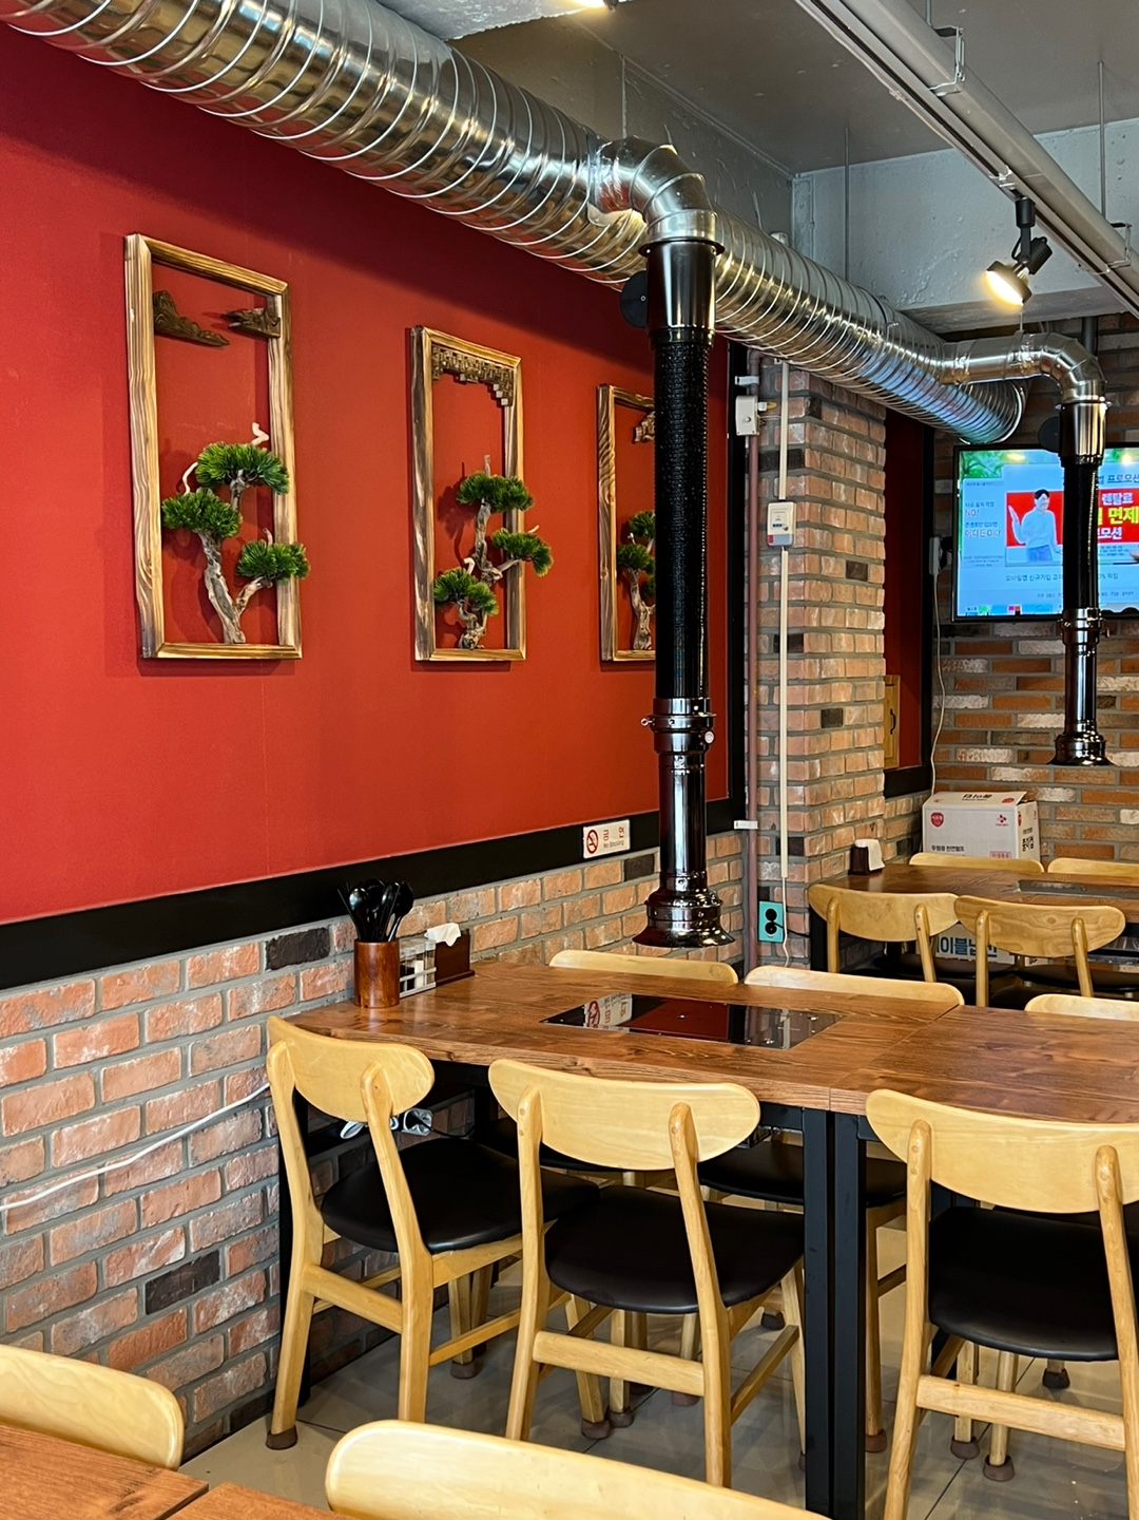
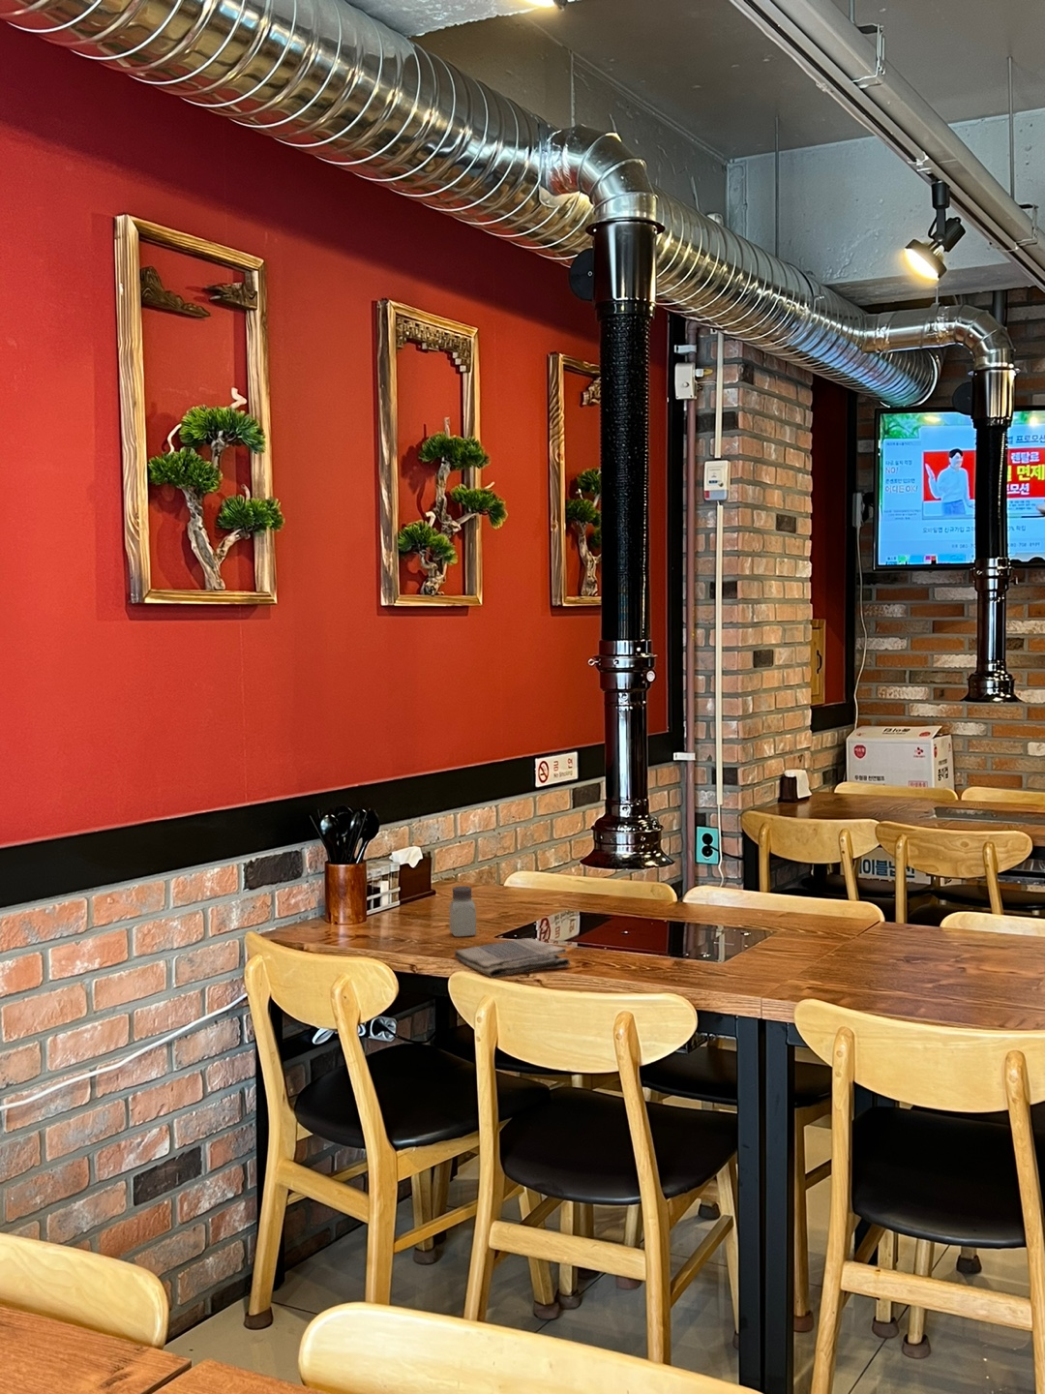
+ dish towel [453,937,571,979]
+ saltshaker [448,886,477,938]
